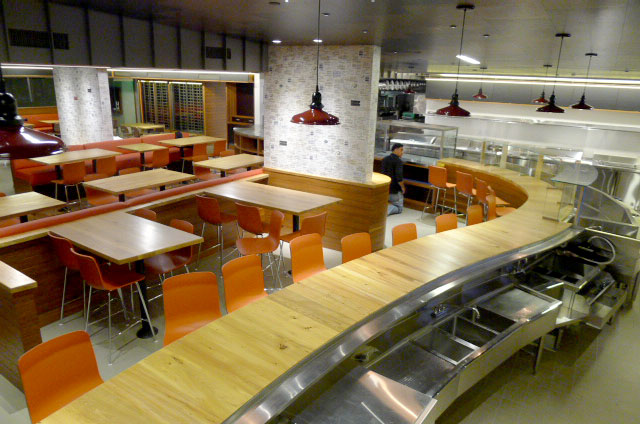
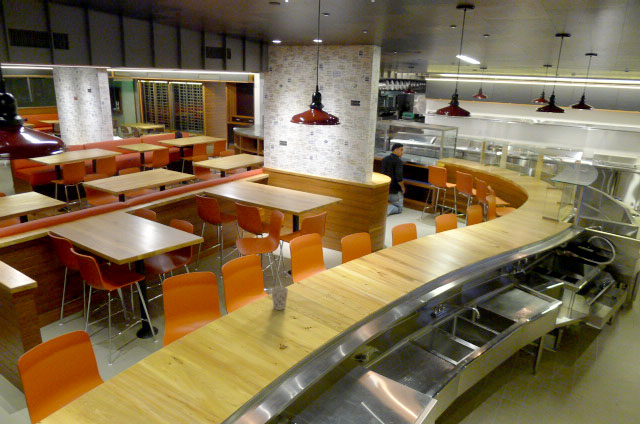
+ cup [270,285,289,311]
